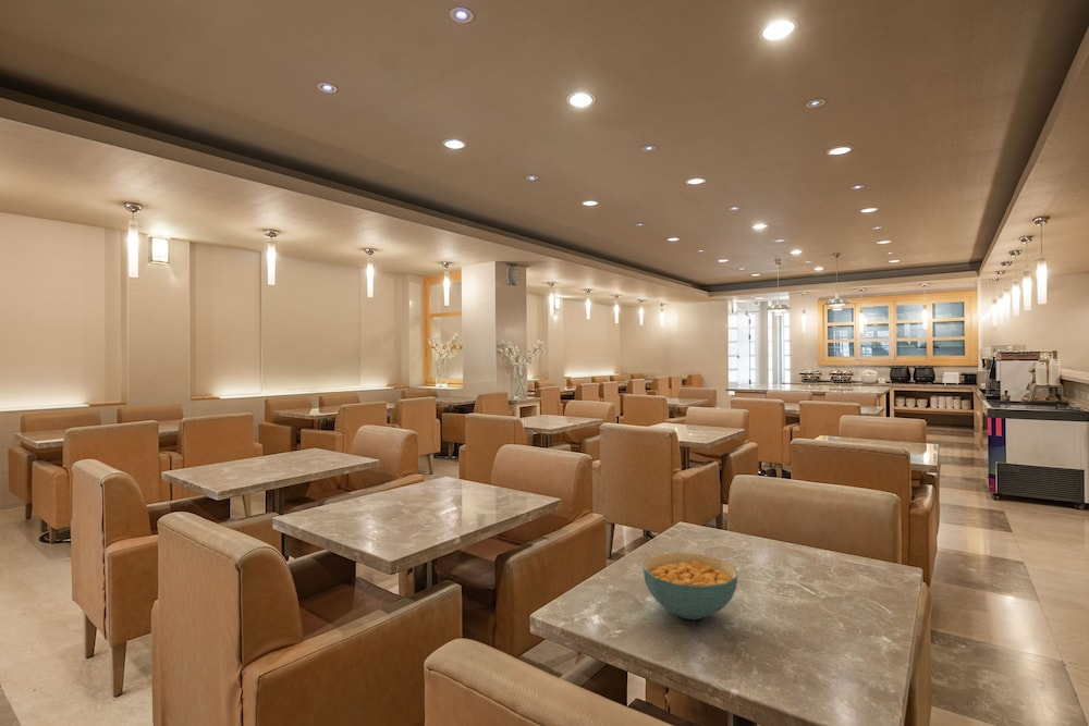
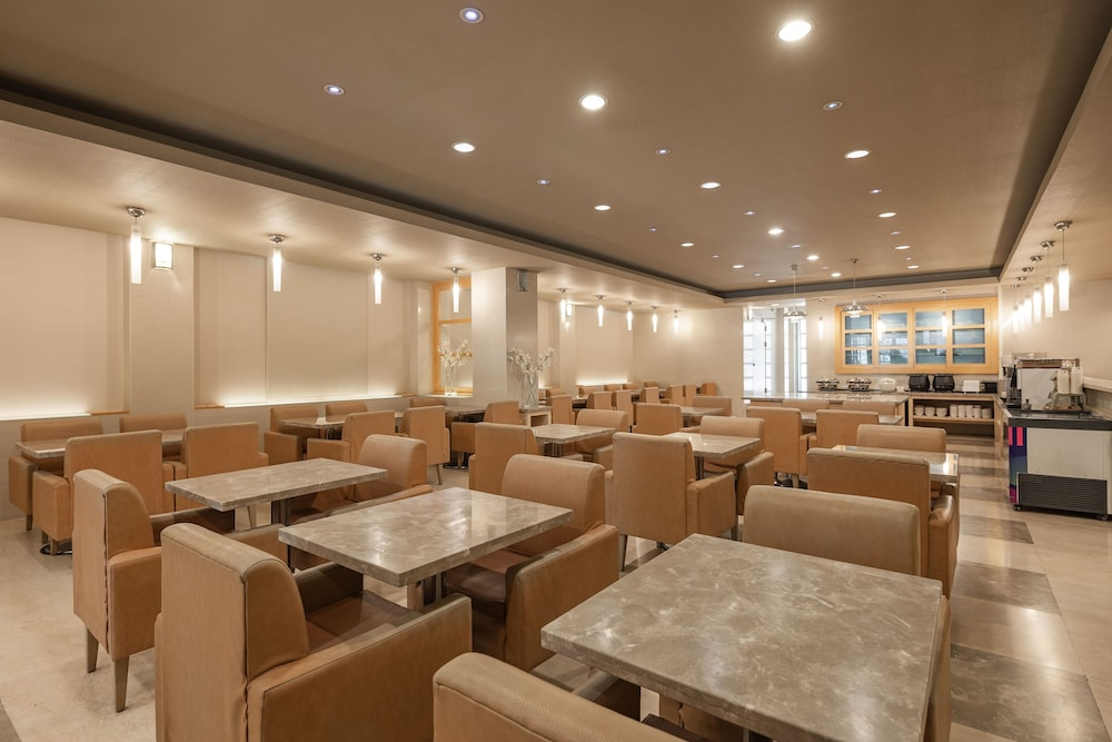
- cereal bowl [643,552,738,620]
